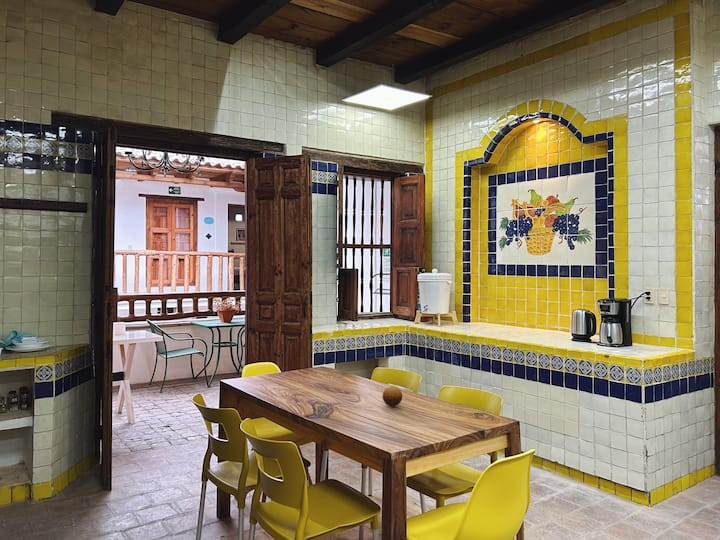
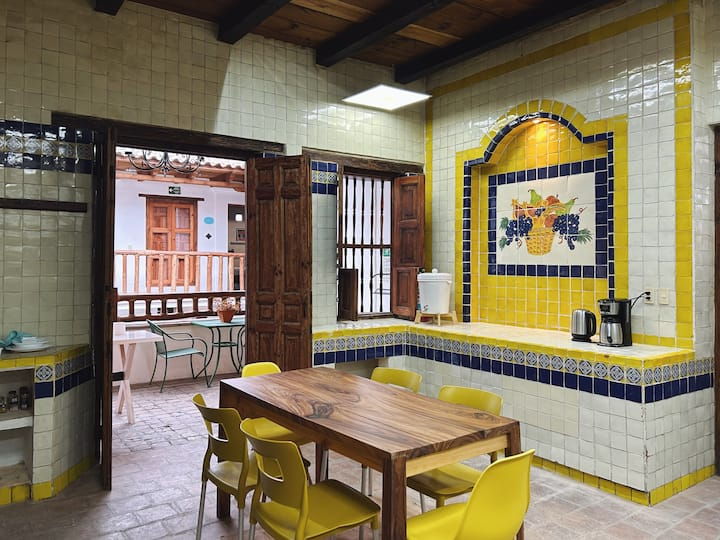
- fruit [382,385,403,407]
